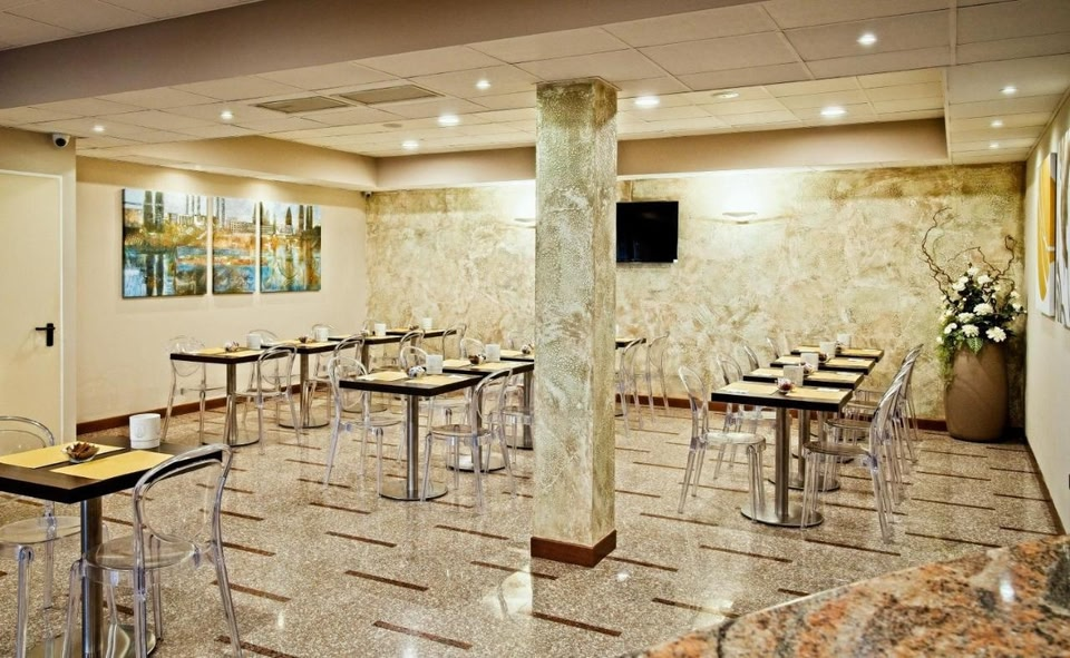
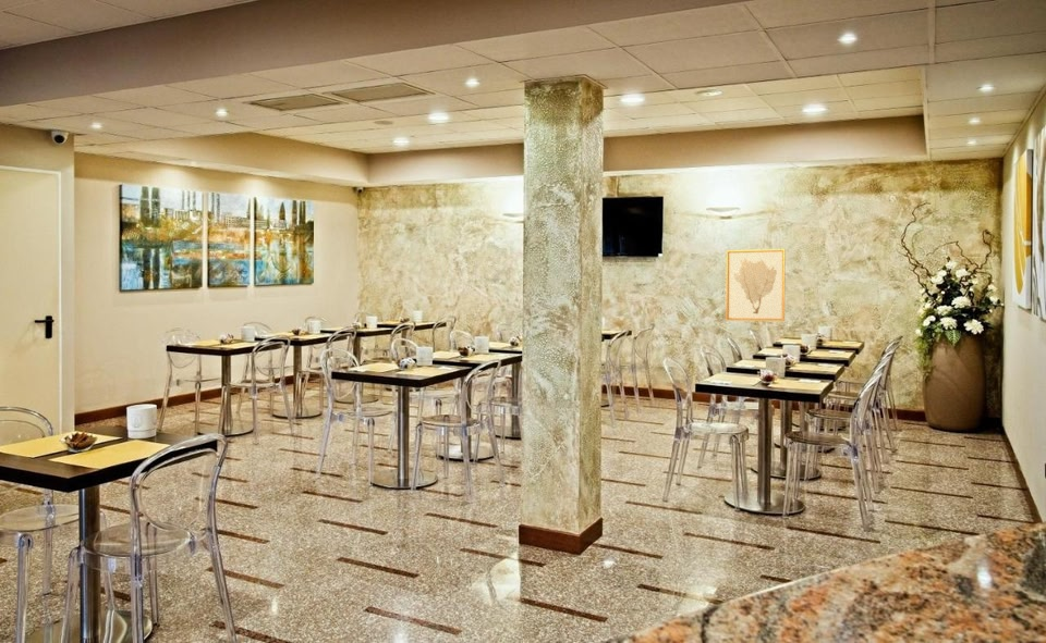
+ wall art [725,248,787,322]
